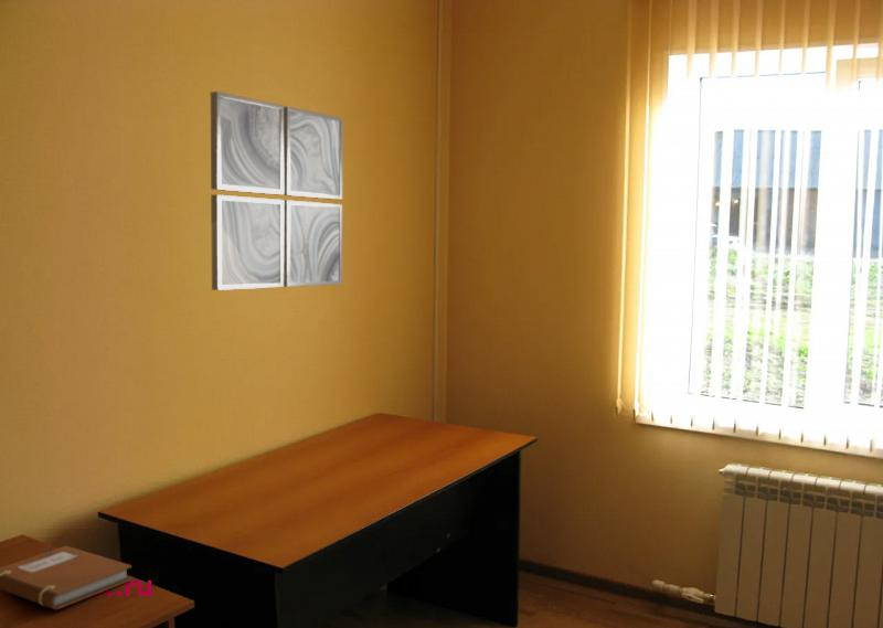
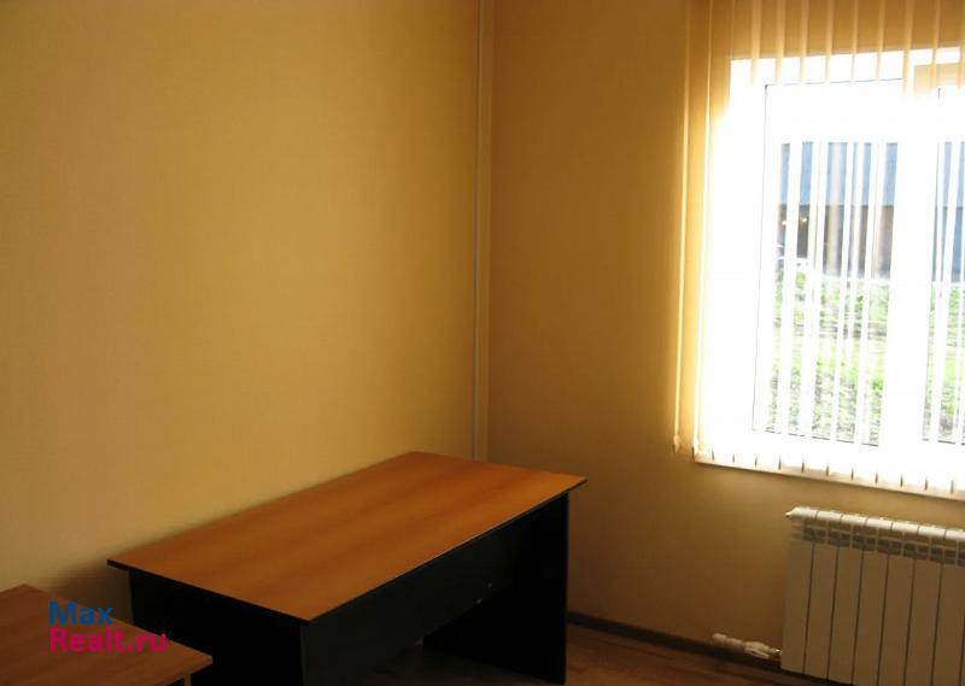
- notebook [0,545,132,610]
- wall art [210,91,344,291]
